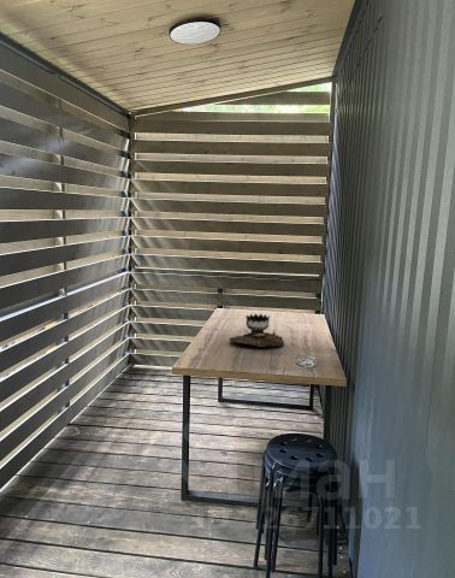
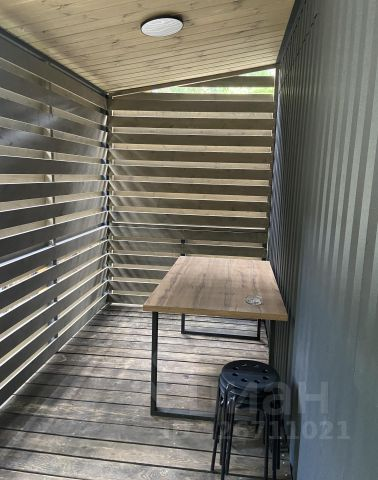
- brazier [228,313,284,348]
